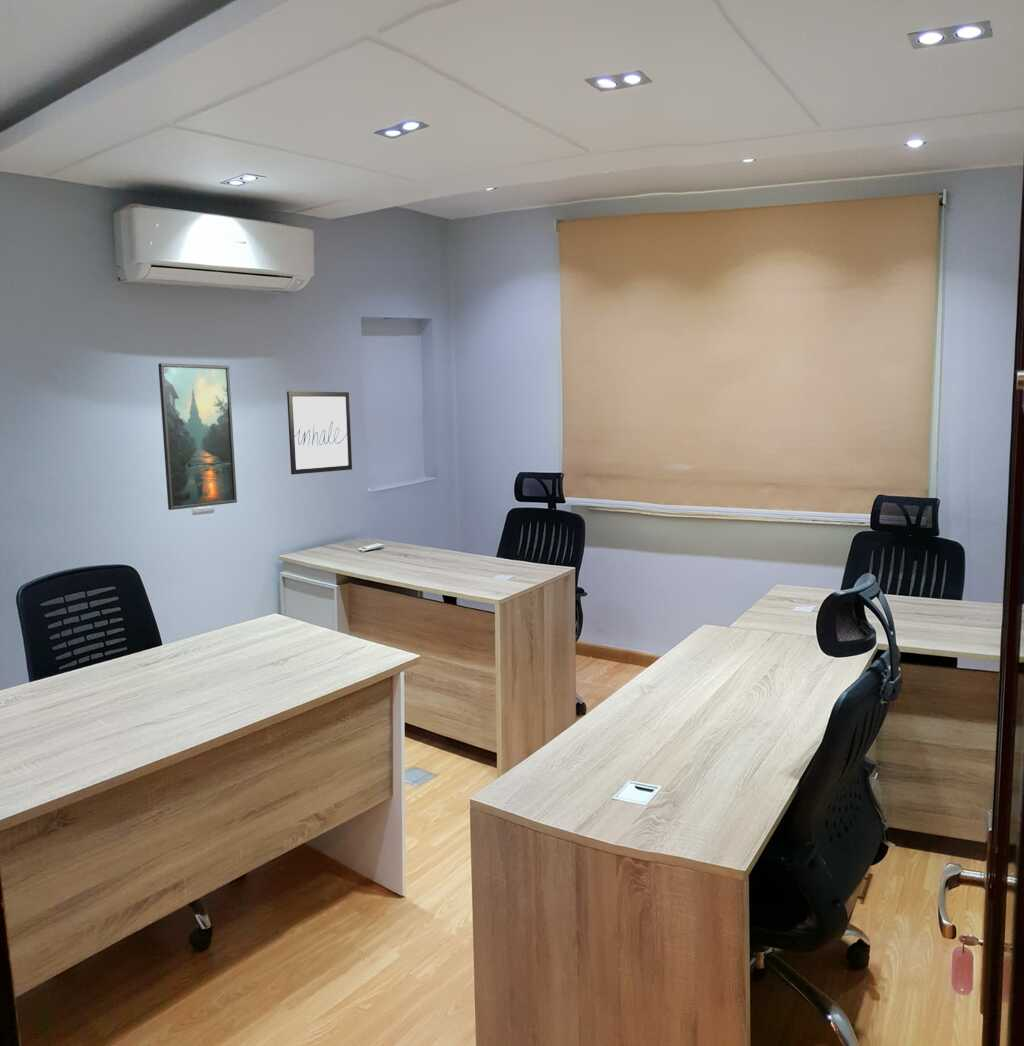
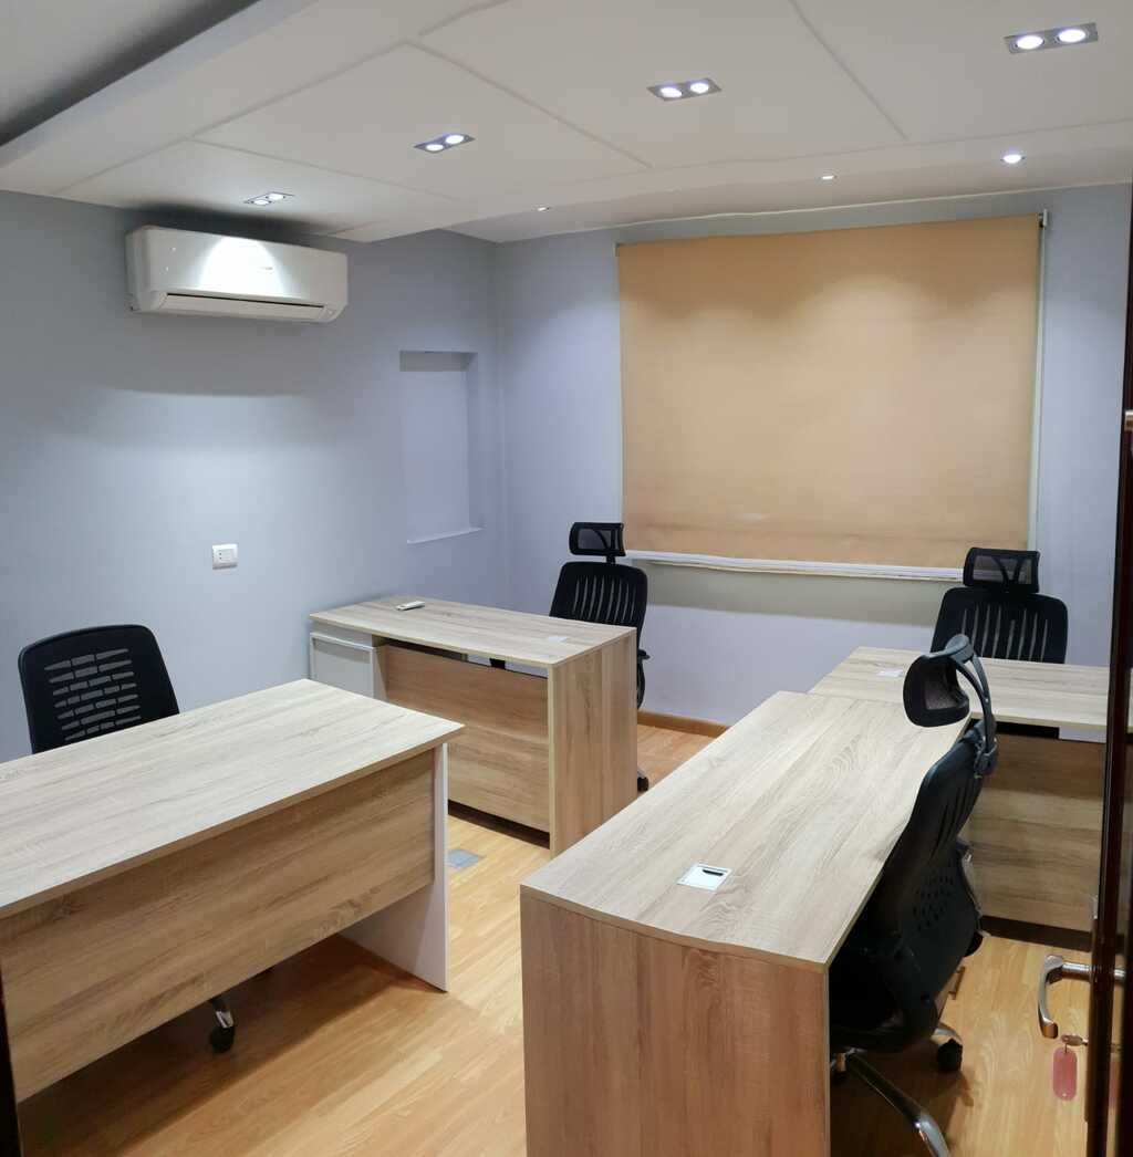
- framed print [157,362,238,511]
- wall art [286,390,353,476]
